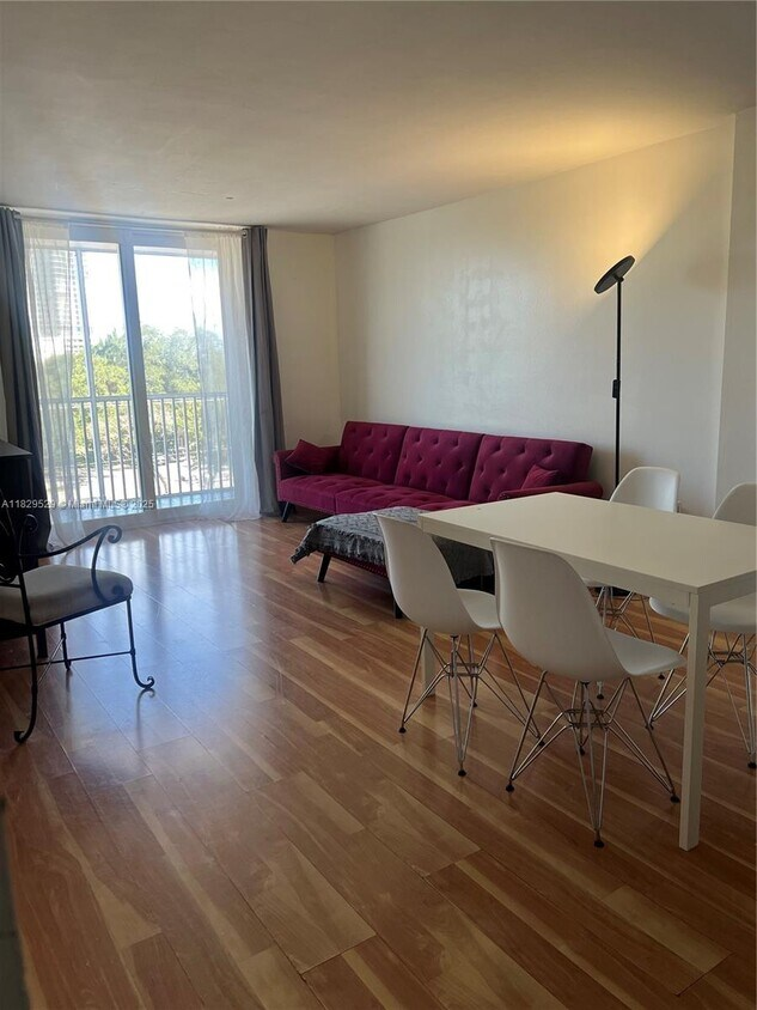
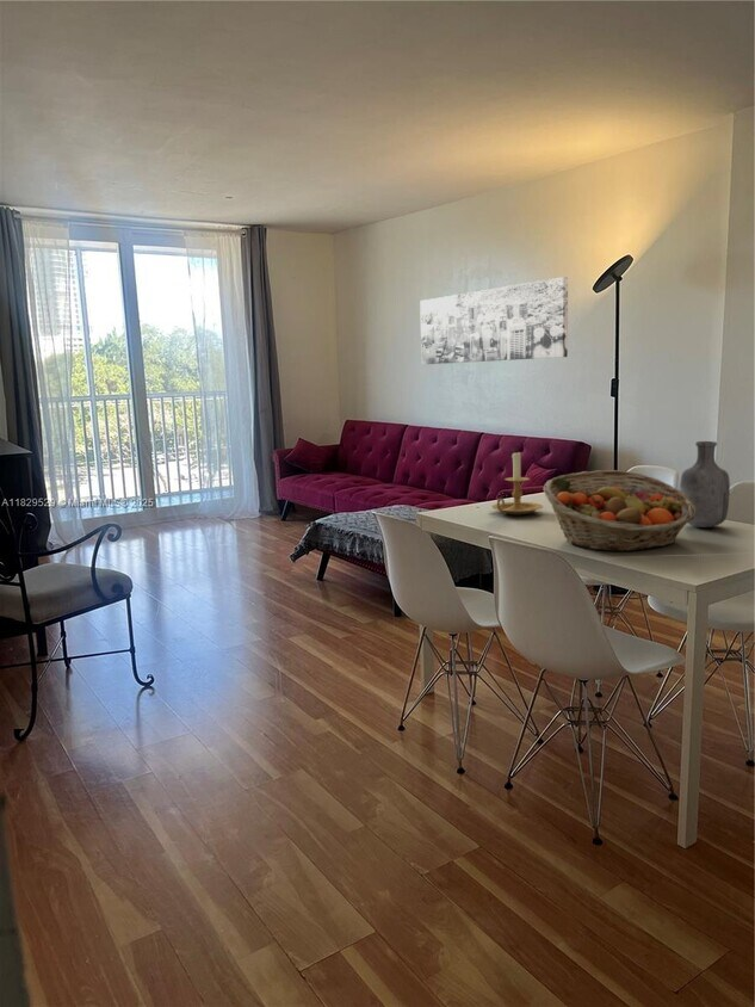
+ vase [679,440,731,529]
+ wall art [419,276,569,365]
+ candle holder [490,449,544,515]
+ fruit basket [543,469,697,552]
